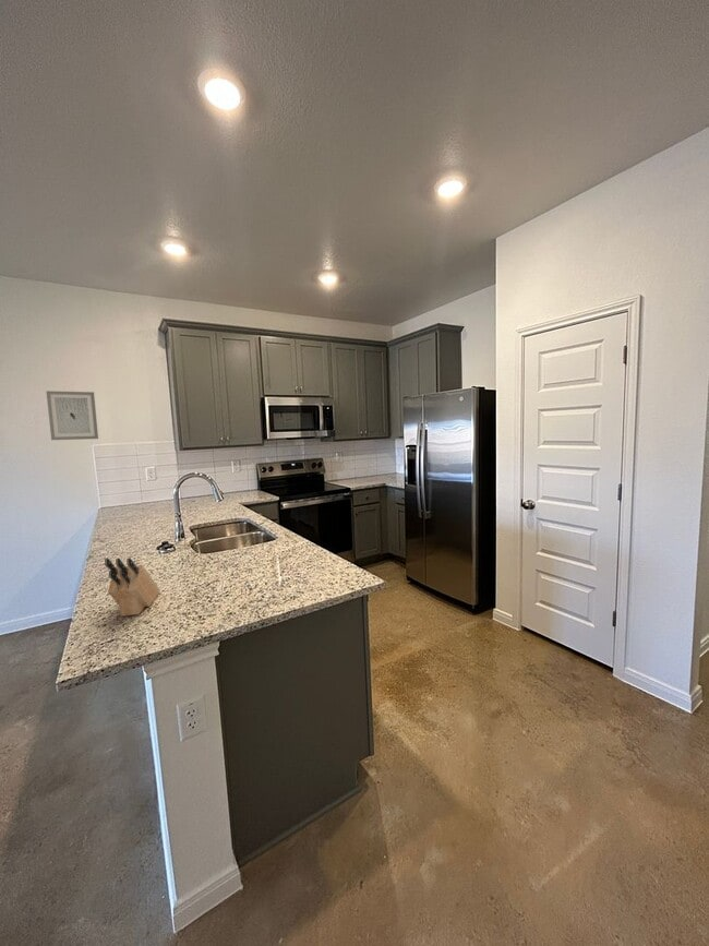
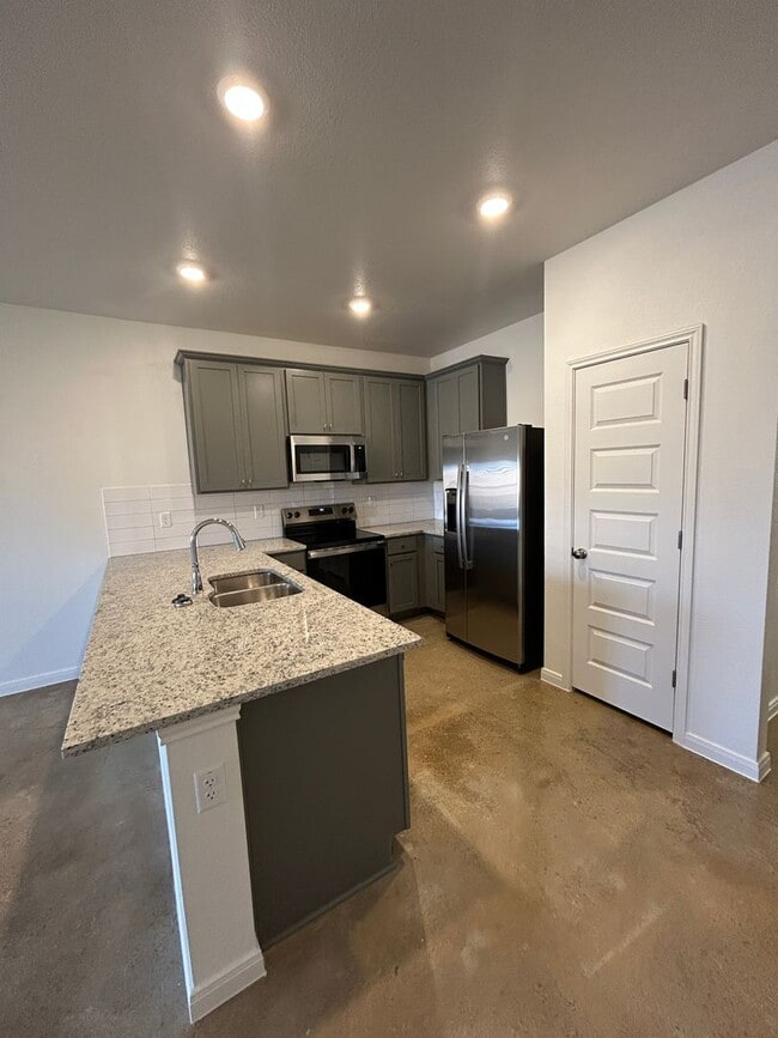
- knife block [104,556,161,618]
- wall art [45,390,99,441]
